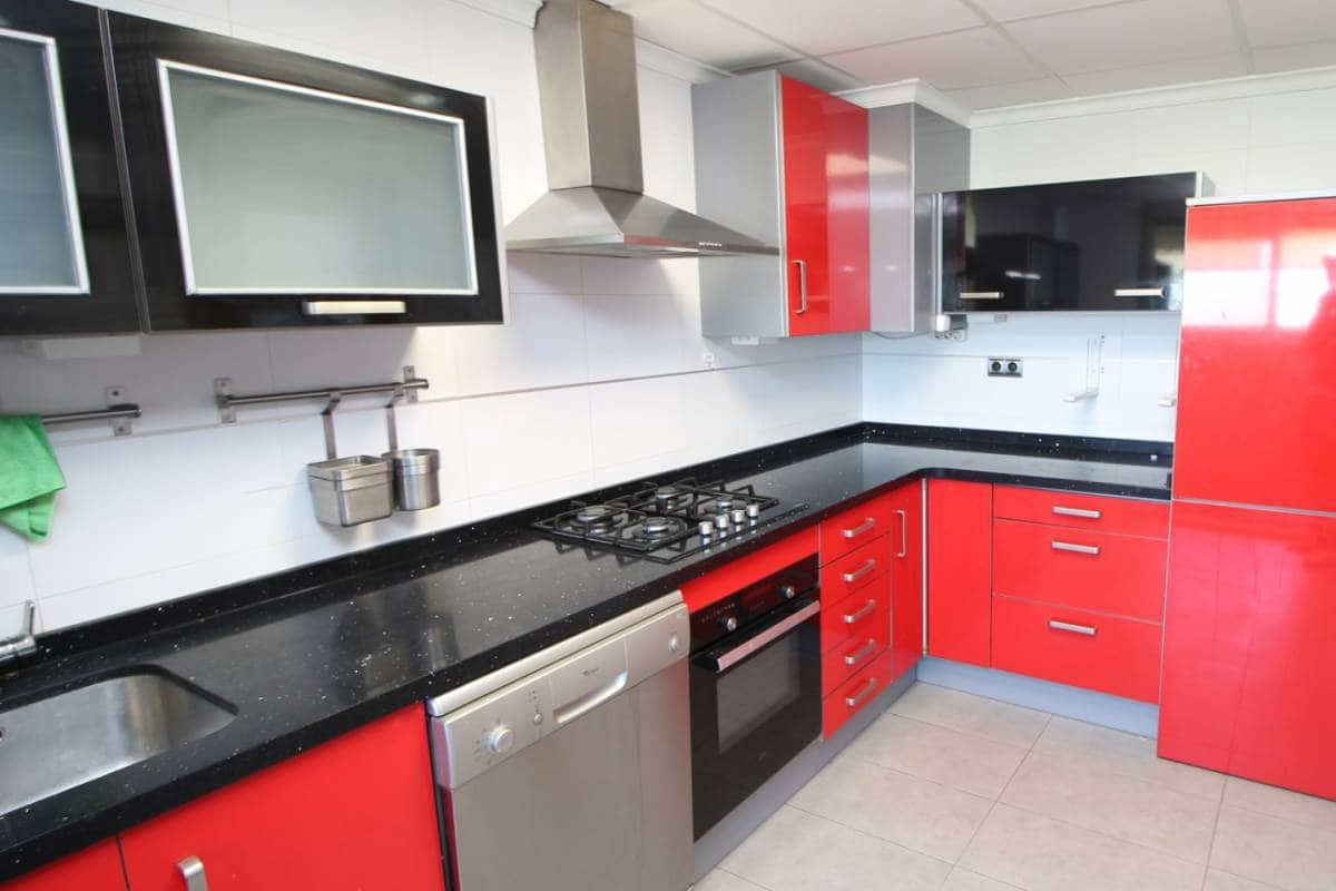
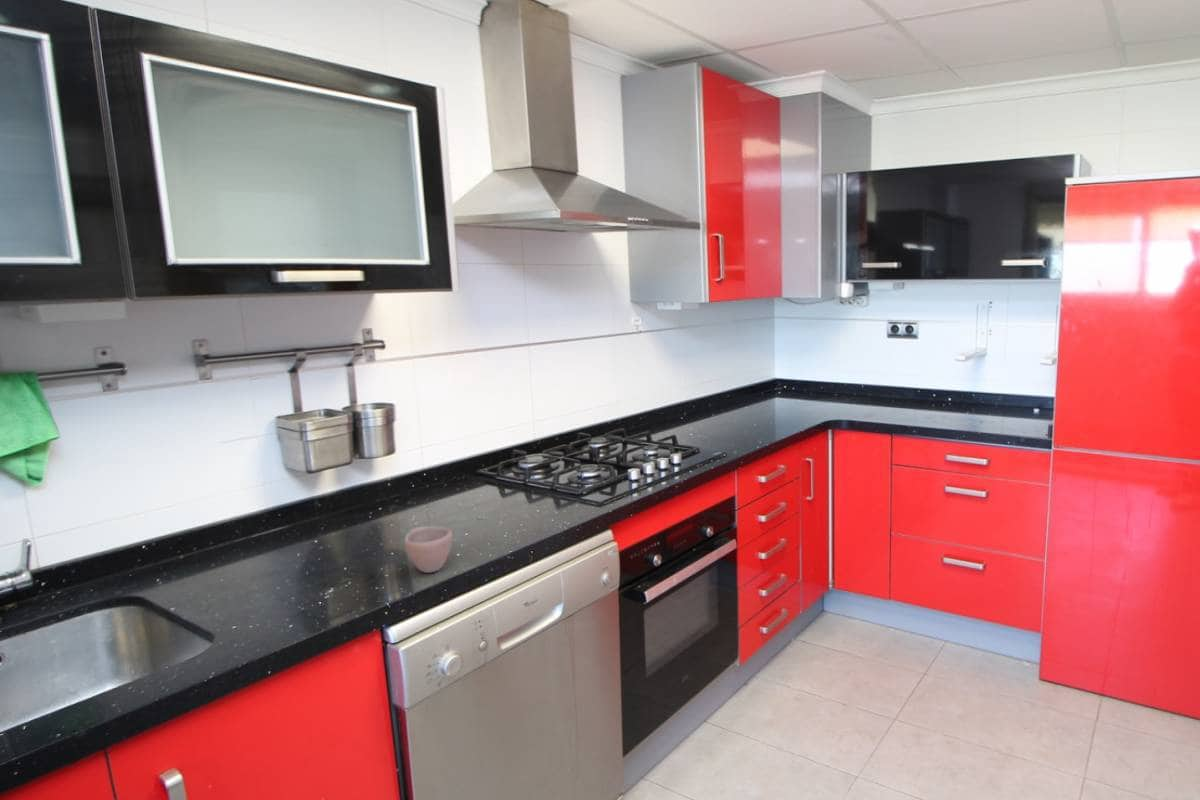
+ cup [403,525,453,574]
